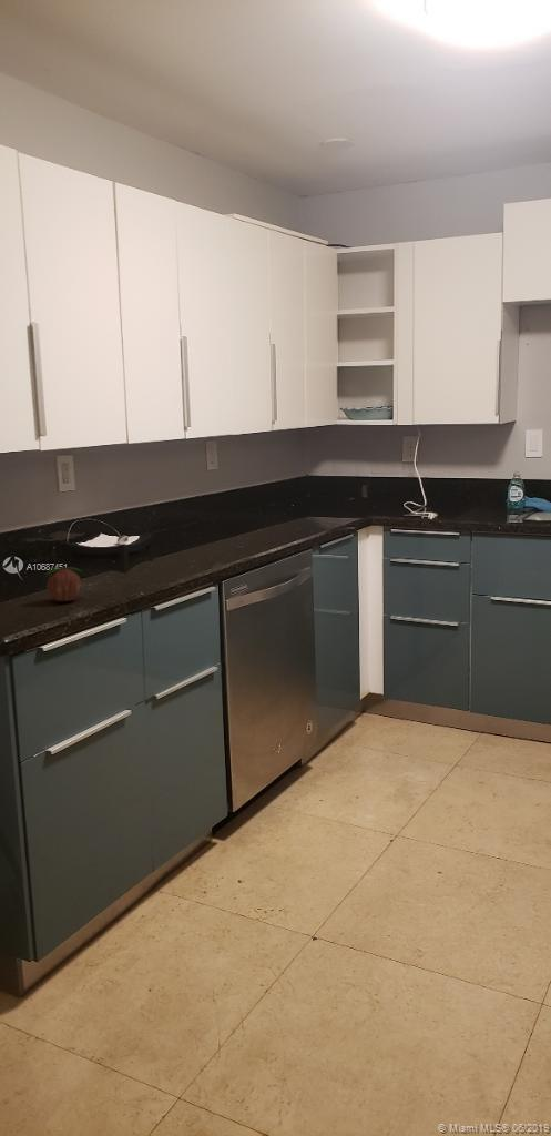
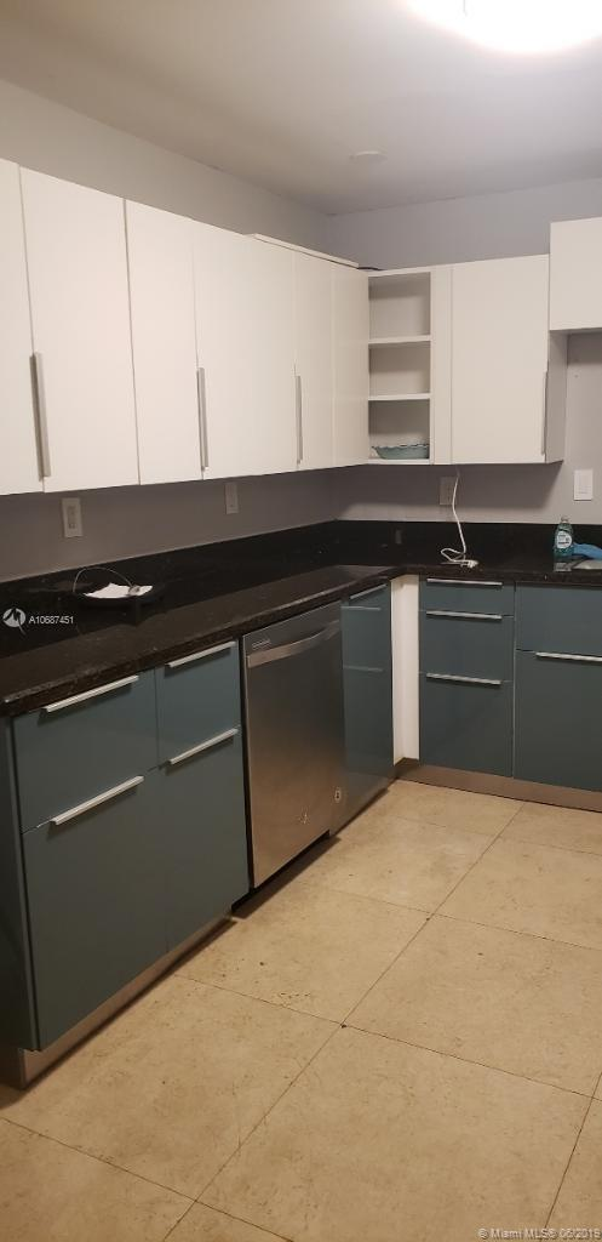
- fruit [44,562,83,602]
